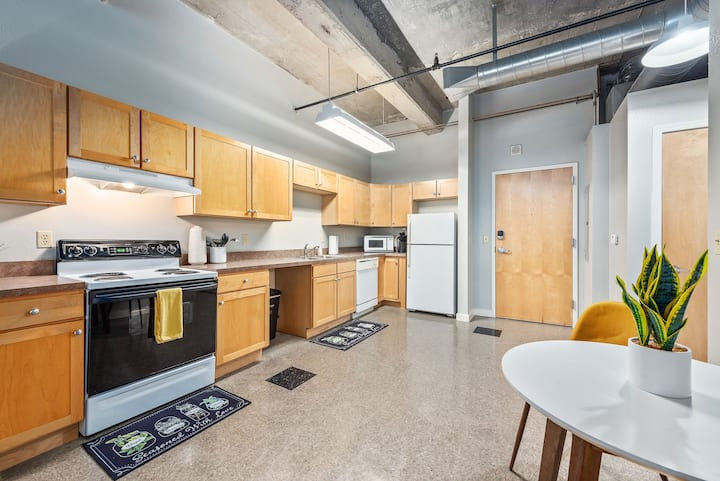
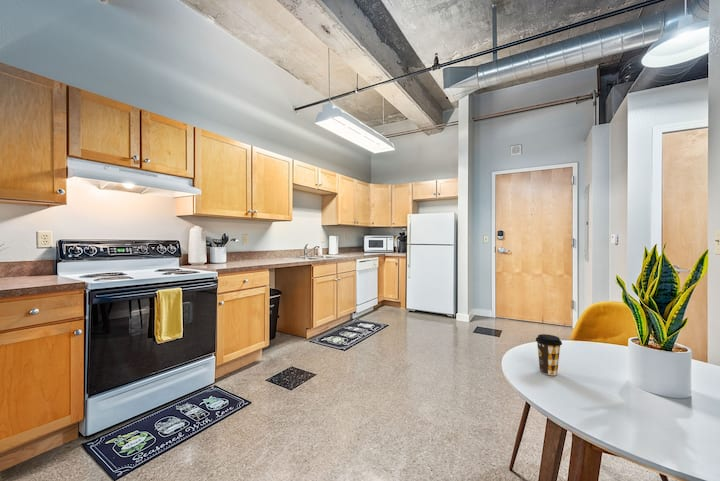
+ coffee cup [535,333,563,376]
